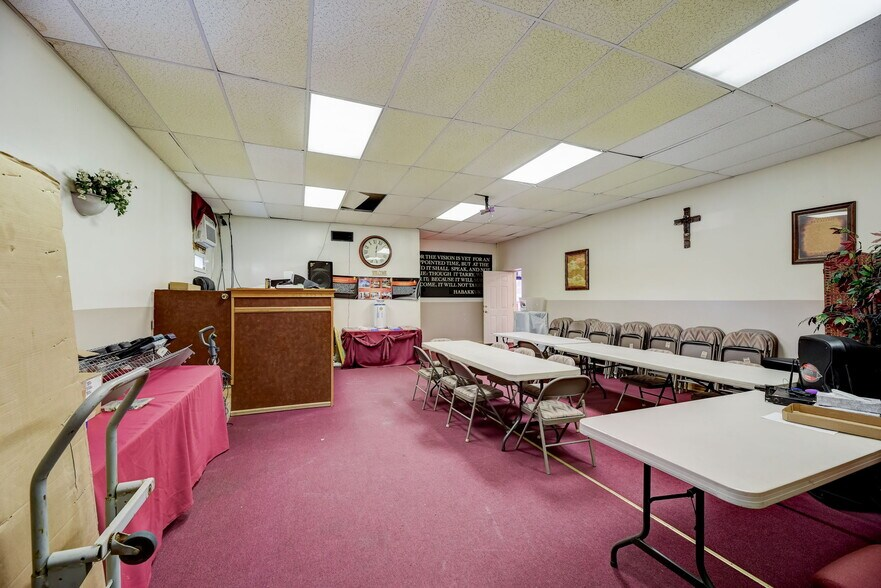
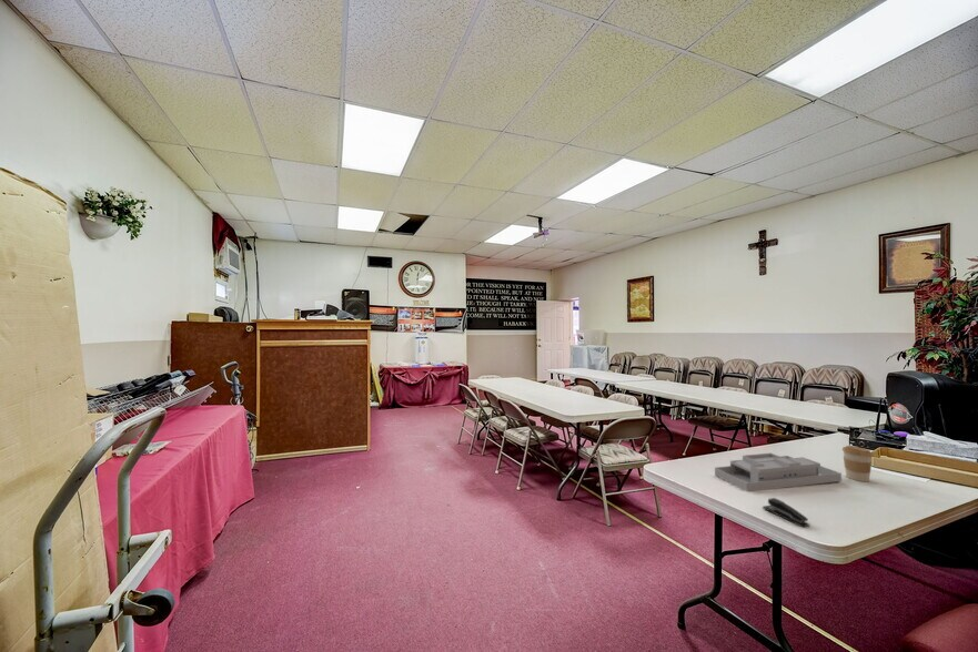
+ desk organizer [714,452,843,492]
+ coffee cup [841,445,875,482]
+ stapler [762,497,810,528]
